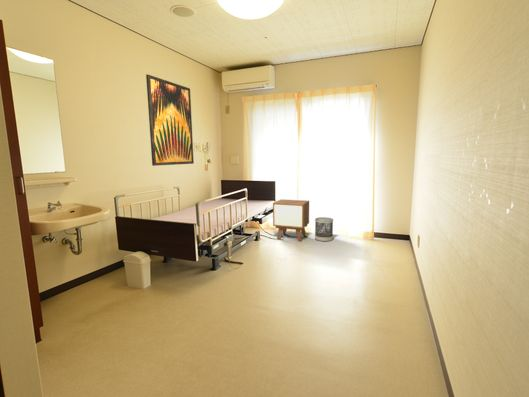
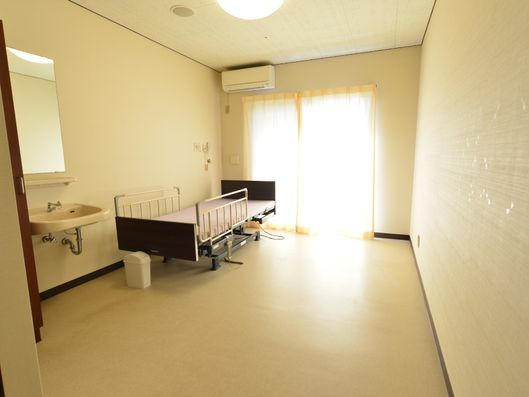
- nightstand [272,198,310,242]
- wall art [145,73,195,167]
- wastebasket [314,216,334,242]
